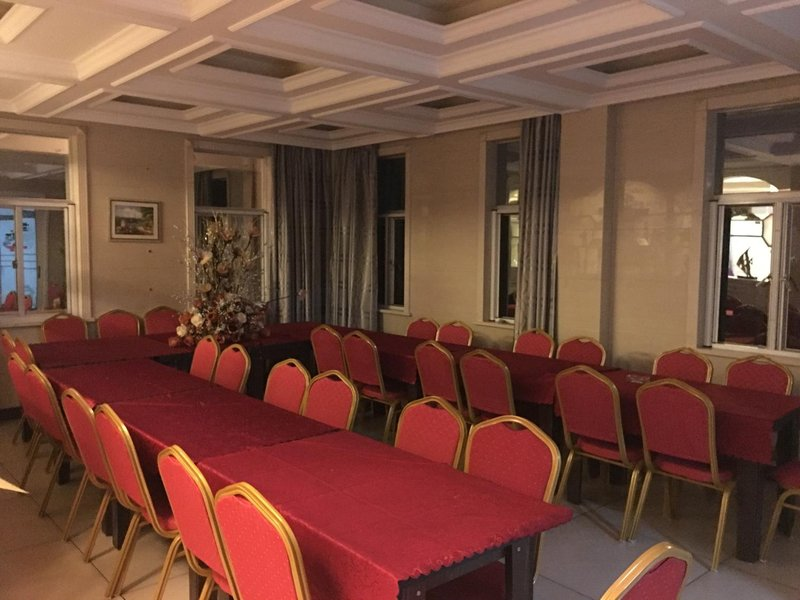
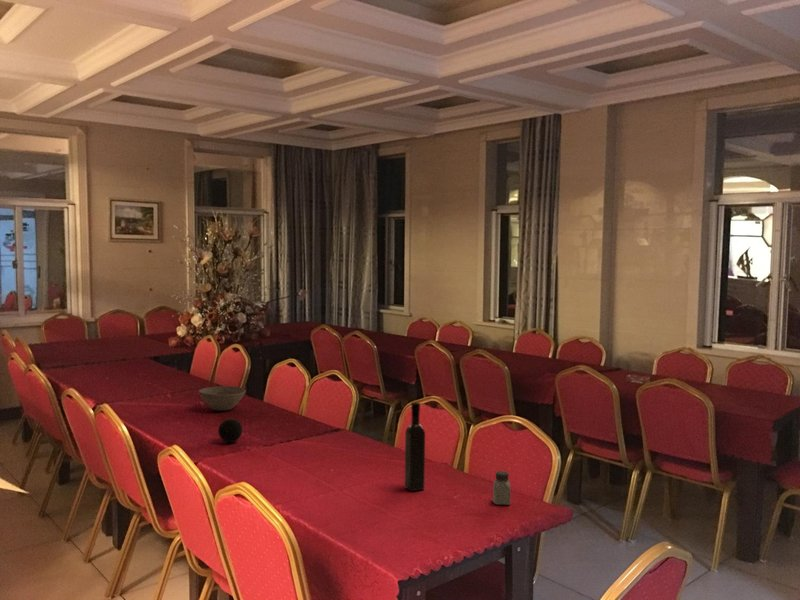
+ decorative ball [217,417,243,443]
+ wine bottle [404,401,426,492]
+ bowl [198,385,246,412]
+ saltshaker [492,470,511,506]
